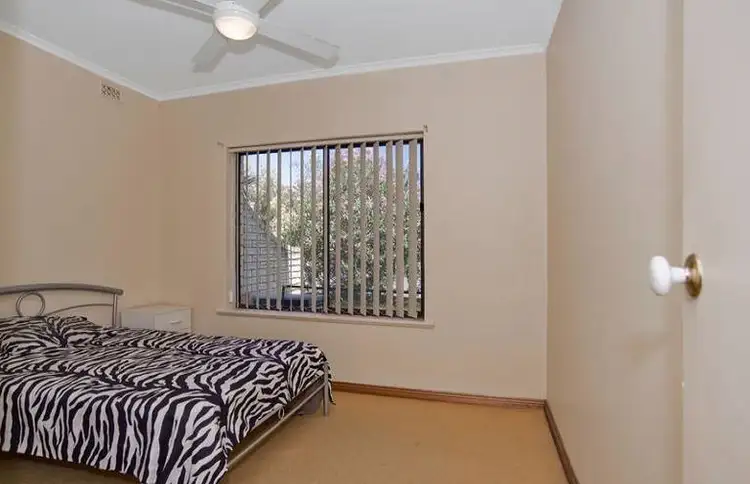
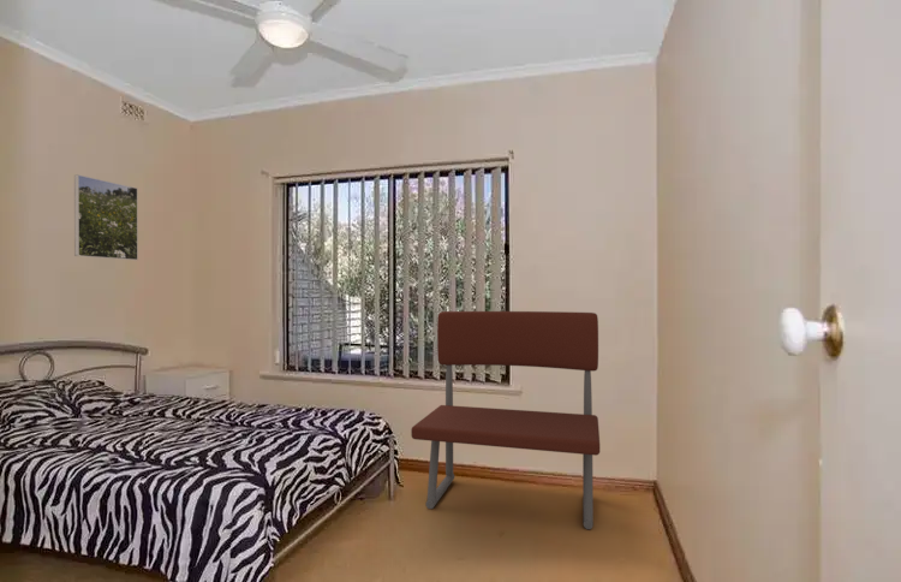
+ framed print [73,173,139,261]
+ bench [410,310,601,530]
